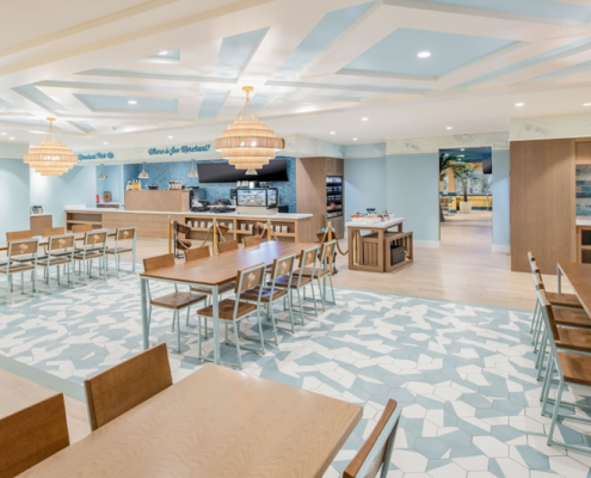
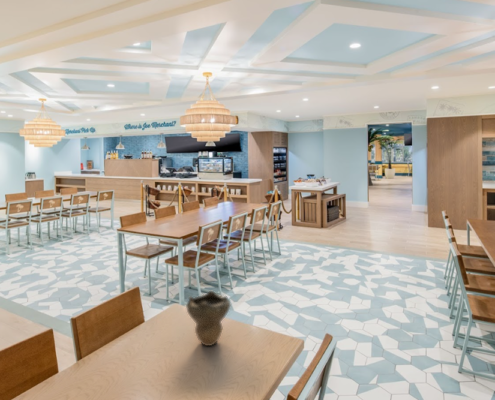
+ decorative bowl [185,290,232,347]
